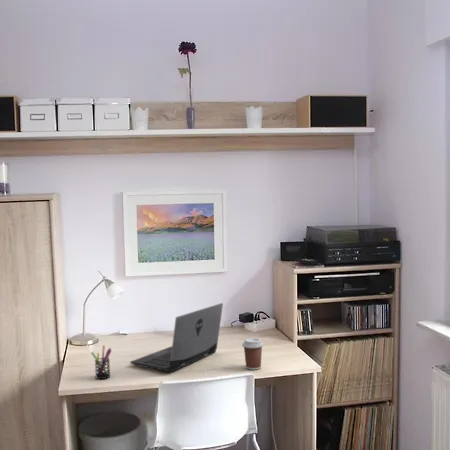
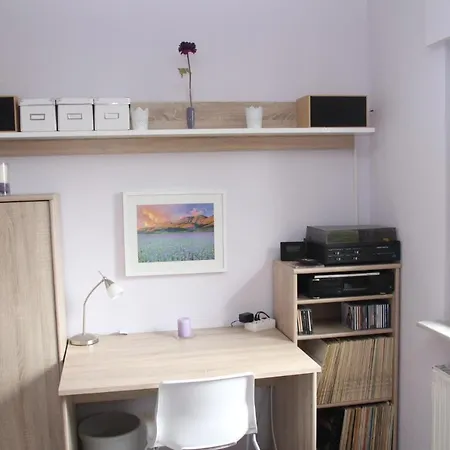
- pen holder [90,344,113,380]
- laptop [129,302,224,373]
- coffee cup [241,337,264,371]
